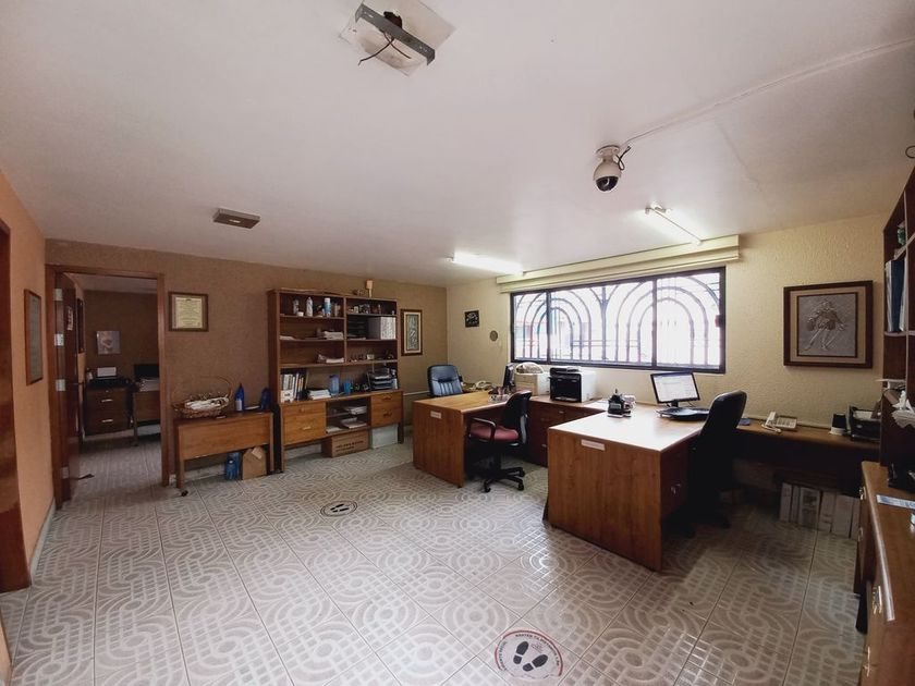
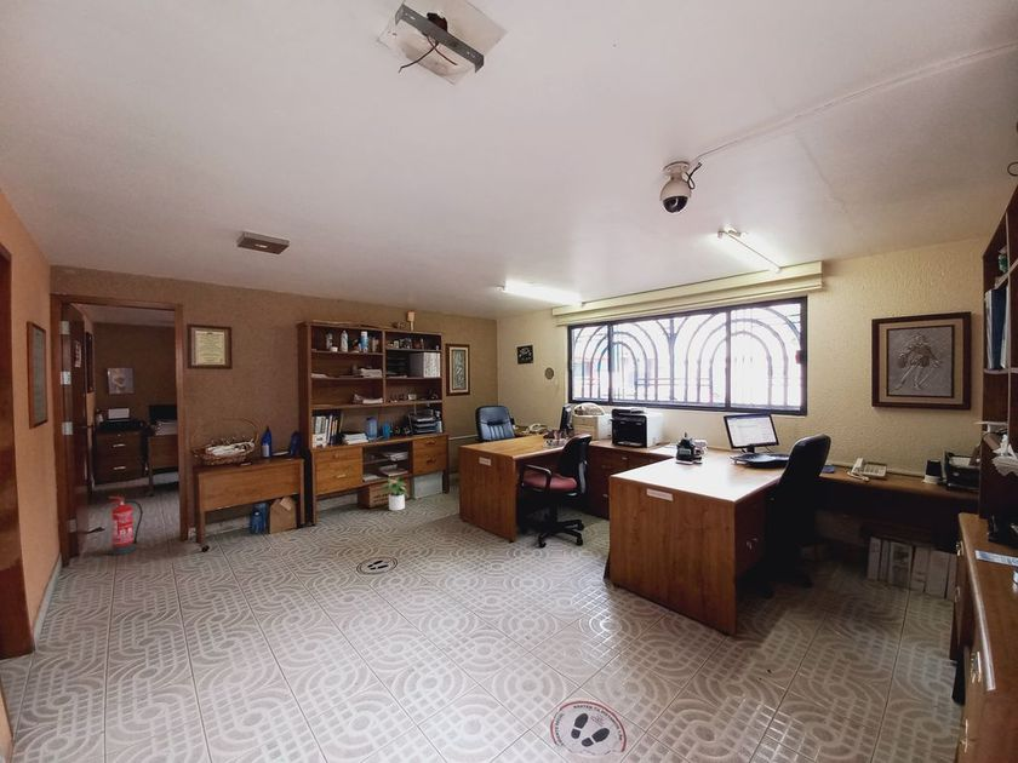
+ fire extinguisher [108,495,144,556]
+ potted plant [382,476,410,512]
